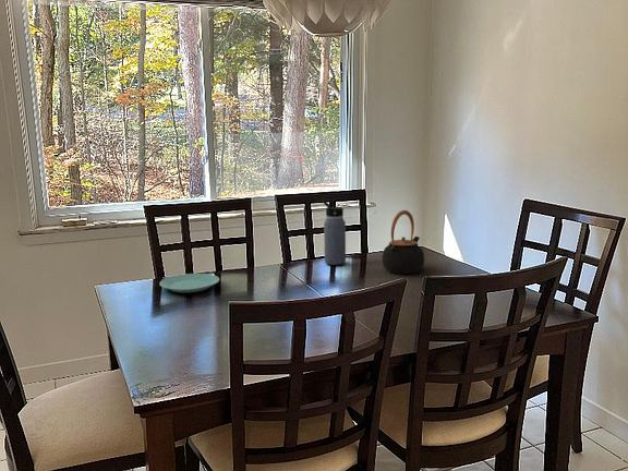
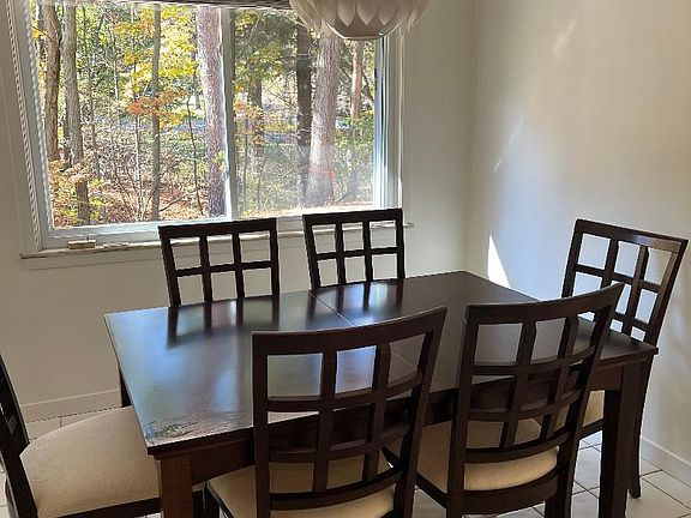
- teapot [382,209,425,275]
- water bottle [321,198,347,266]
- plate [159,273,220,293]
